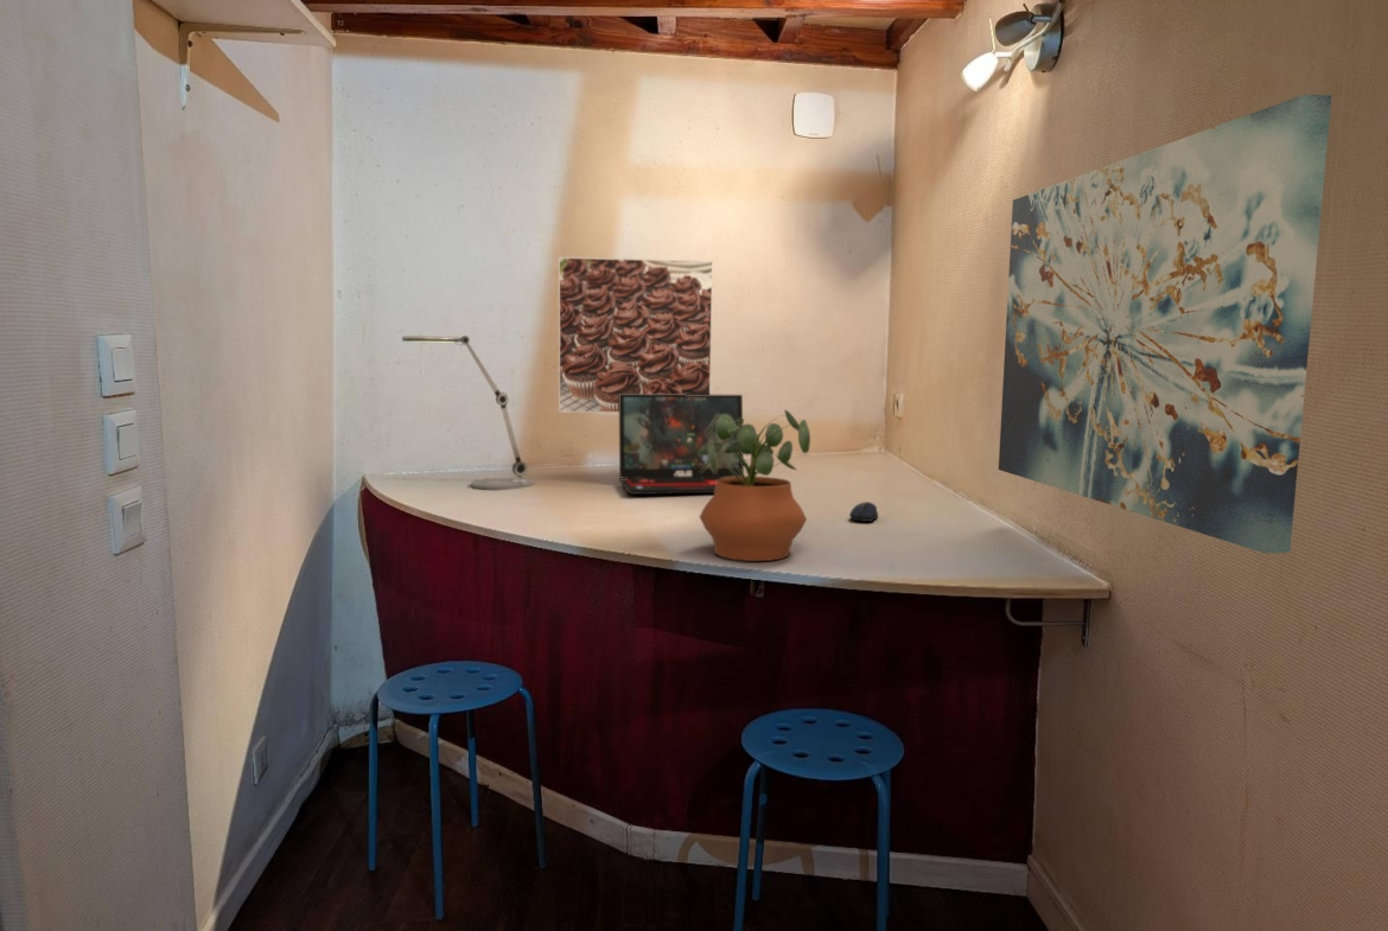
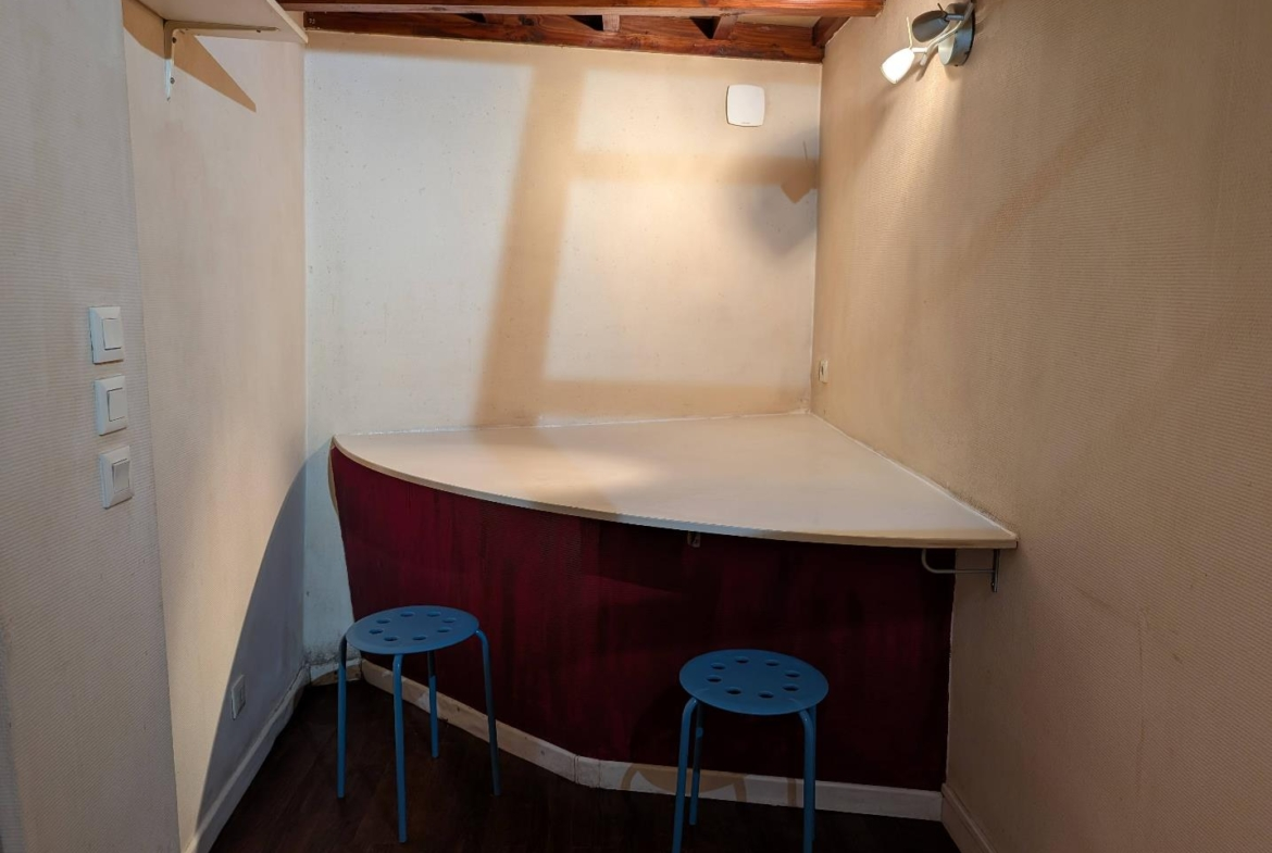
- potted plant [699,409,811,562]
- desk lamp [401,334,535,491]
- computer mouse [848,500,879,523]
- wall art [998,93,1332,554]
- laptop [618,394,745,496]
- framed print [558,256,714,414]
